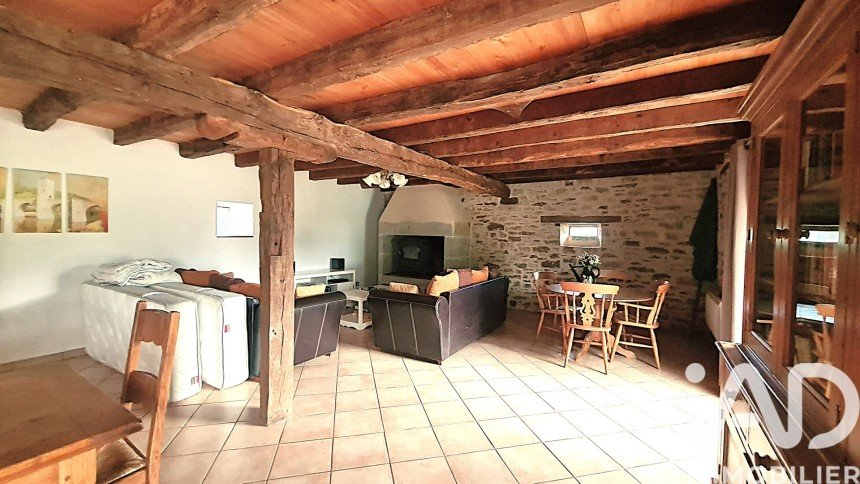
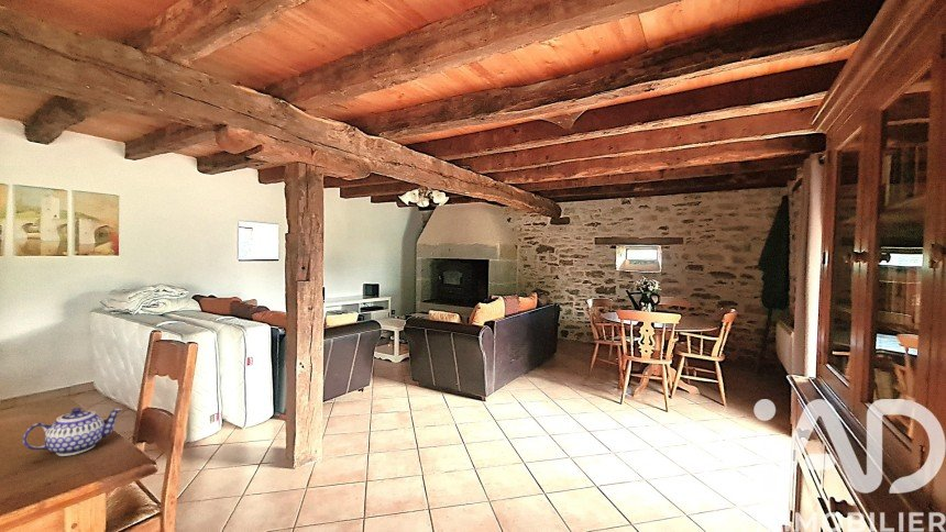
+ teapot [22,407,123,457]
